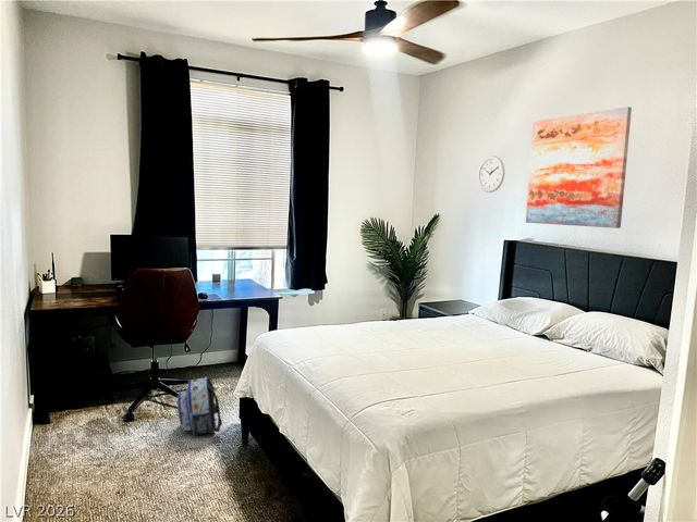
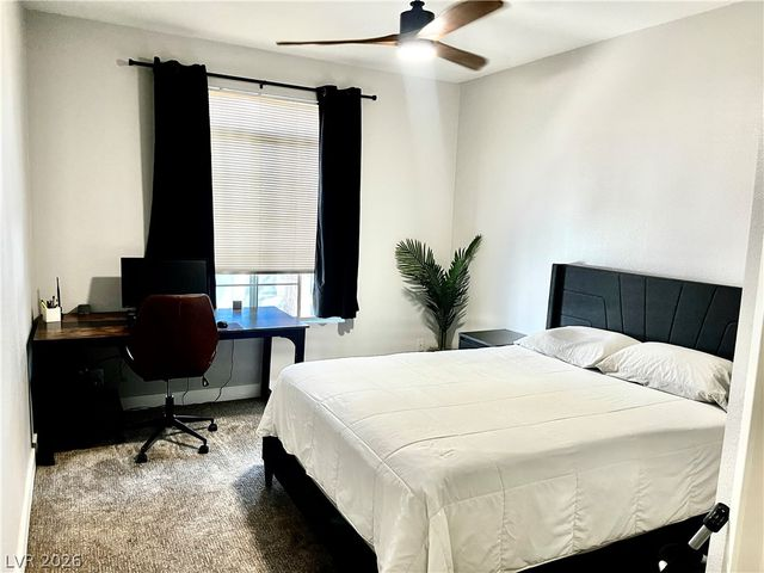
- wall art [525,105,633,229]
- backpack [176,375,223,437]
- wall clock [477,154,505,194]
